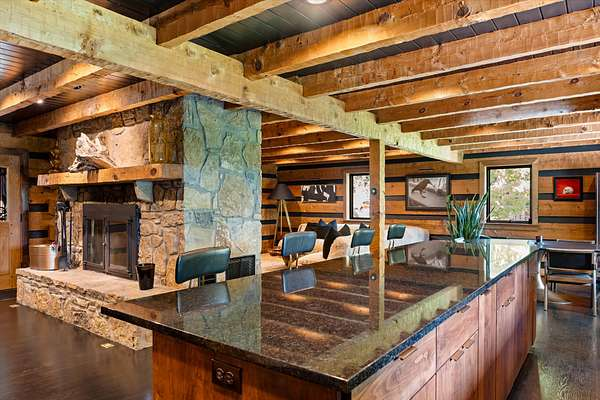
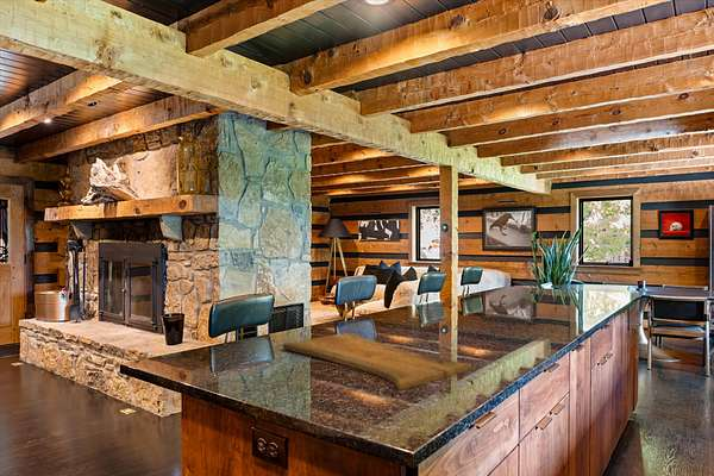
+ cutting board [282,332,474,392]
